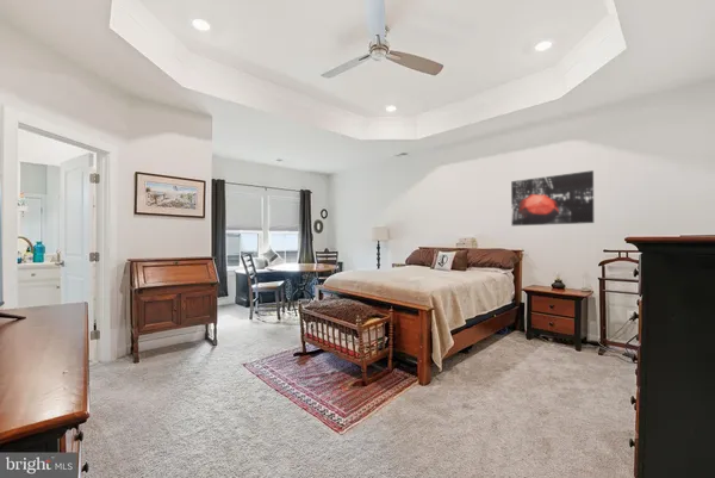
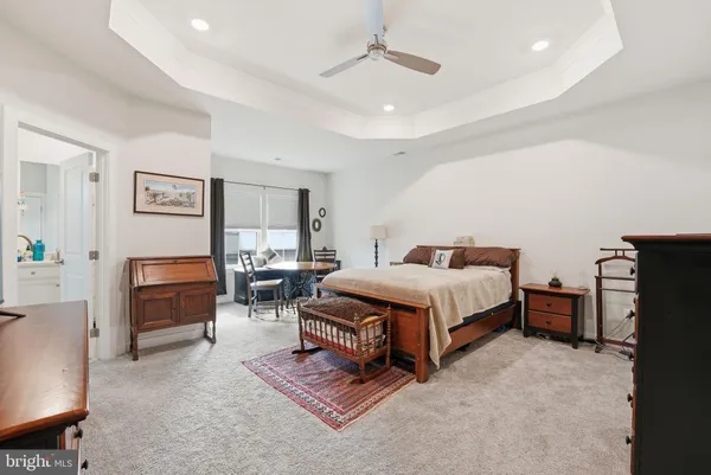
- wall art [510,169,595,226]
